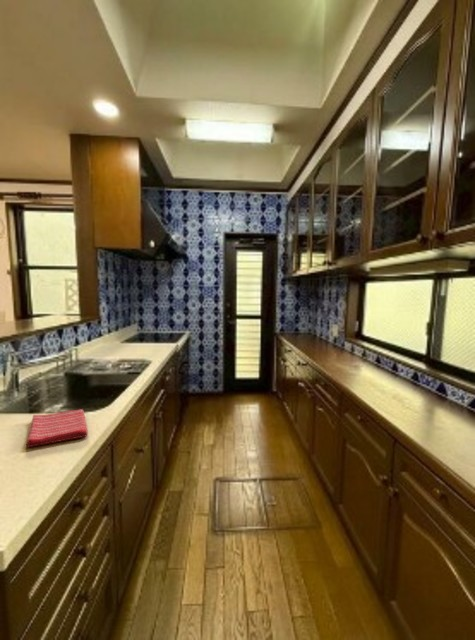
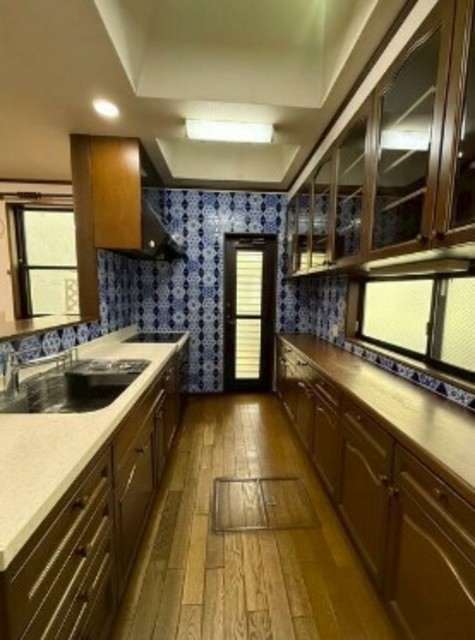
- dish towel [25,408,89,448]
